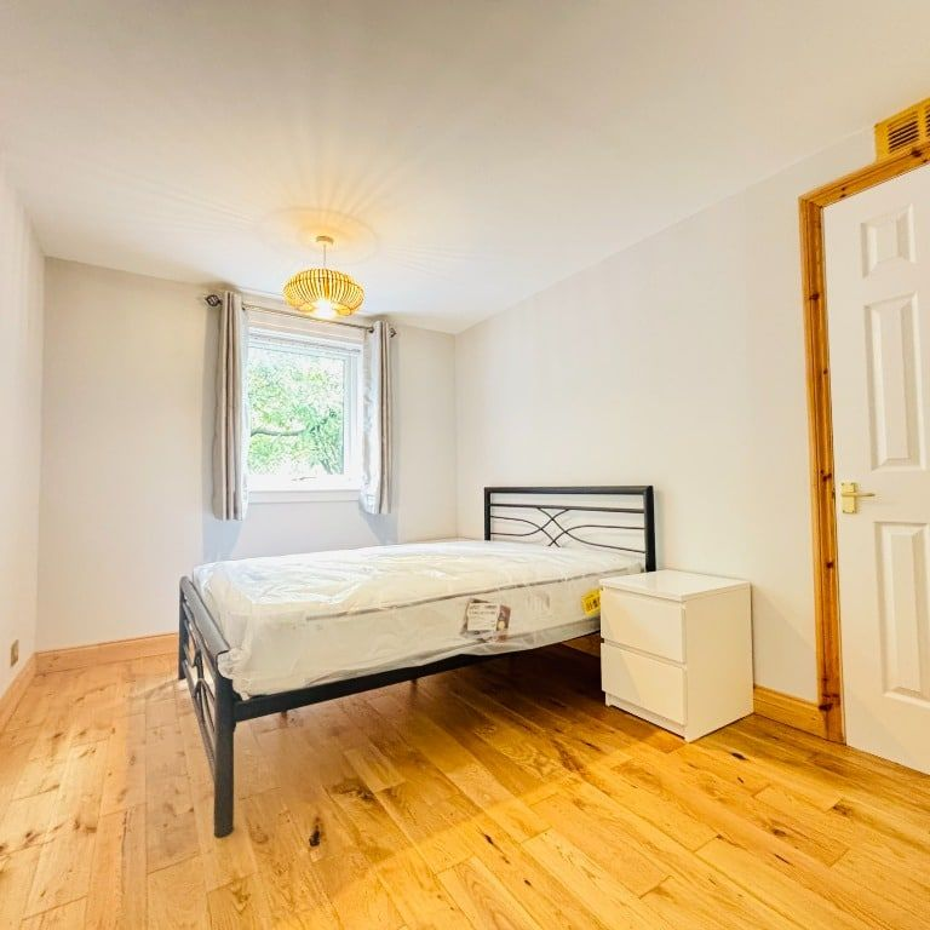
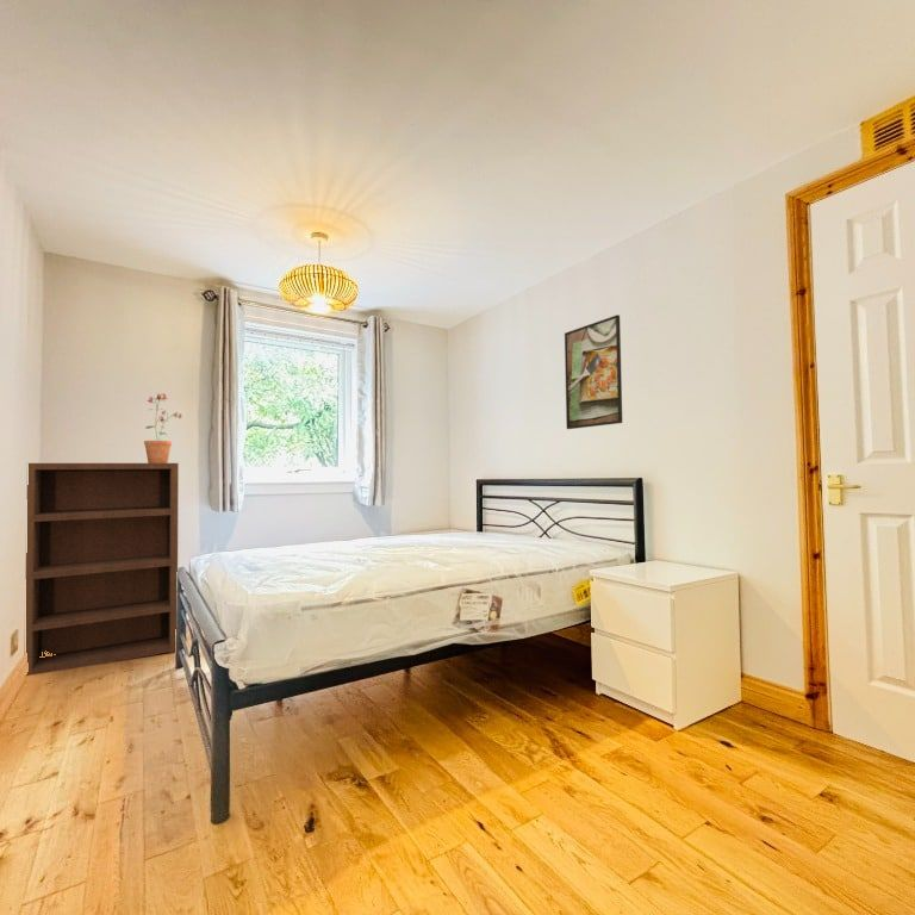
+ potted plant [143,392,183,463]
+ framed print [564,313,623,430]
+ bookcase [25,462,180,677]
